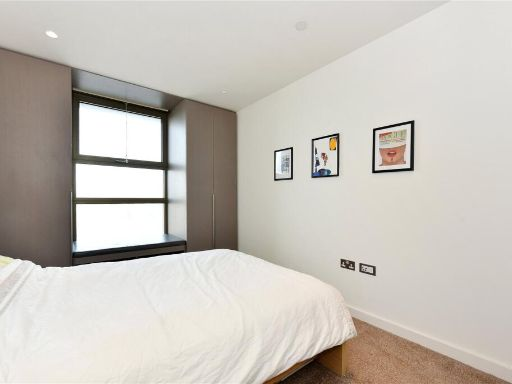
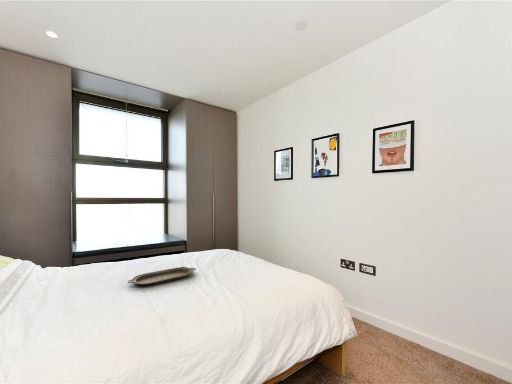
+ serving tray [127,266,197,287]
